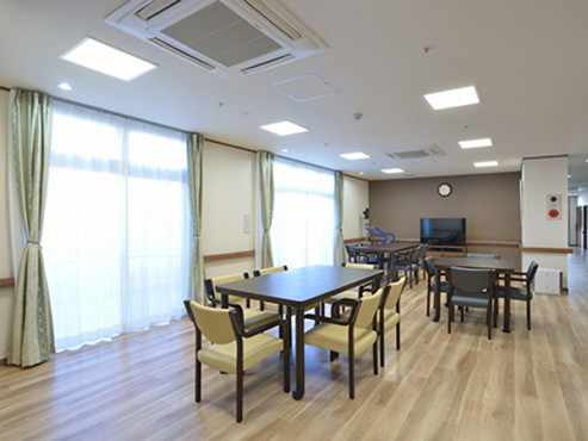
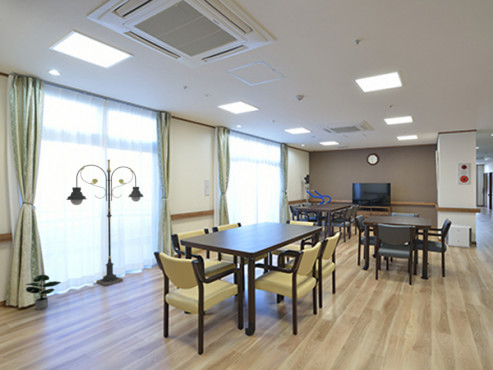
+ potted plant [24,274,62,311]
+ floor lamp [65,159,145,287]
